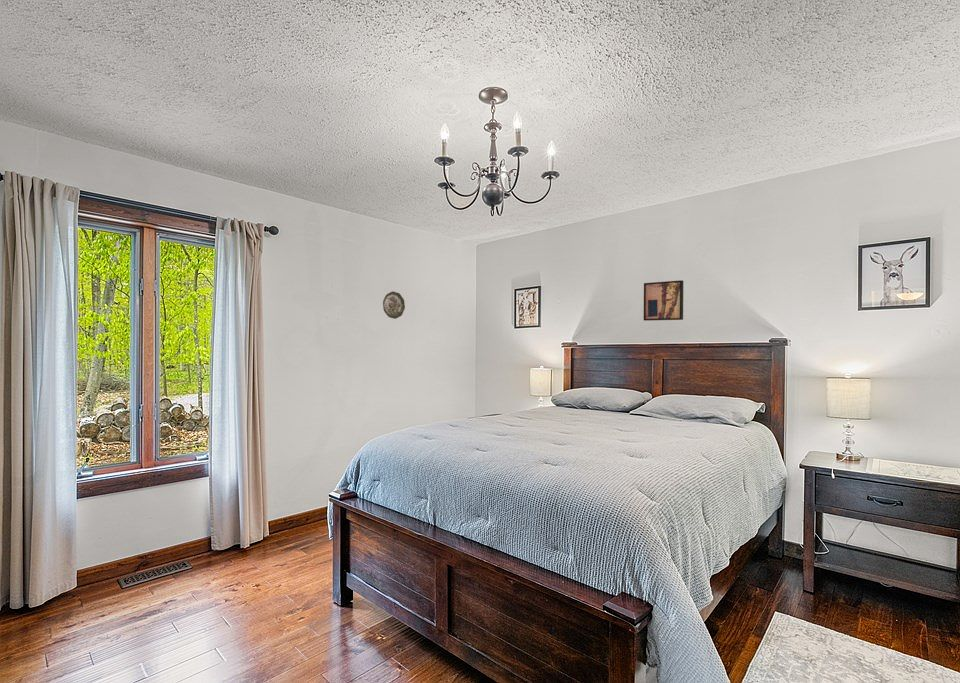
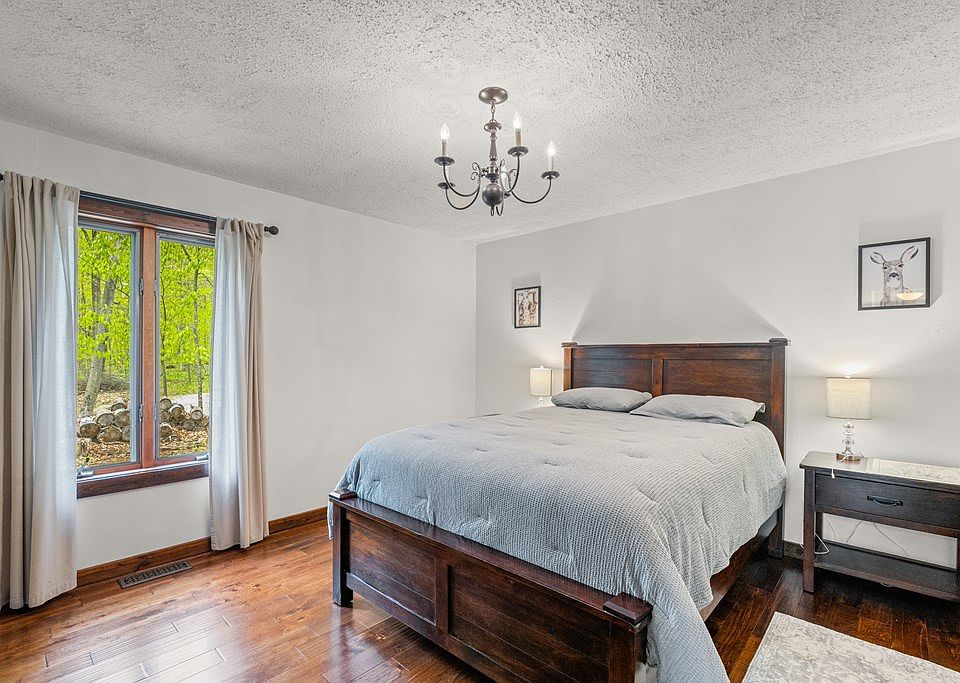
- decorative plate [382,290,406,320]
- wall art [643,279,684,322]
